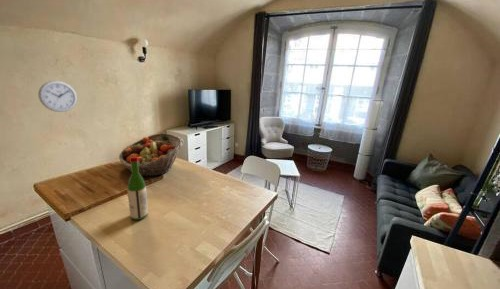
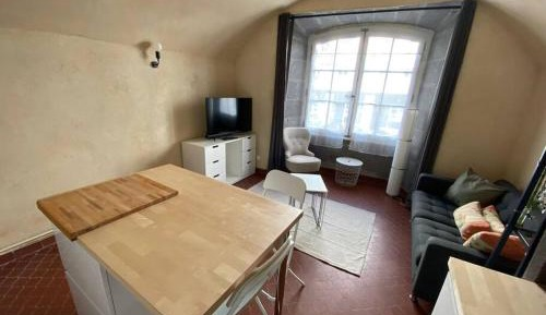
- wine bottle [126,157,149,221]
- wall clock [37,80,78,113]
- fruit basket [118,132,184,177]
